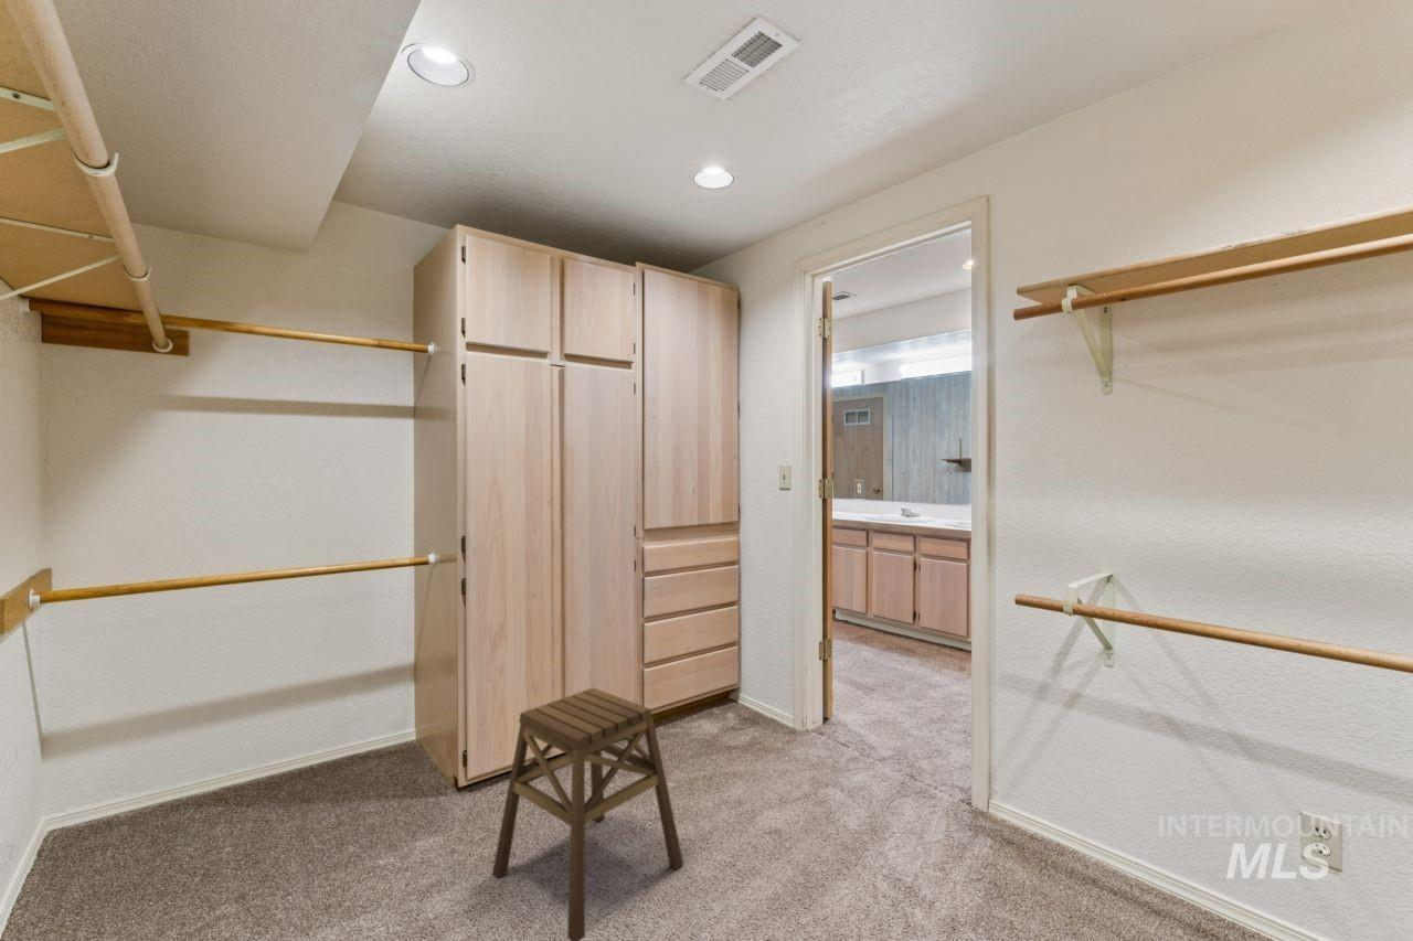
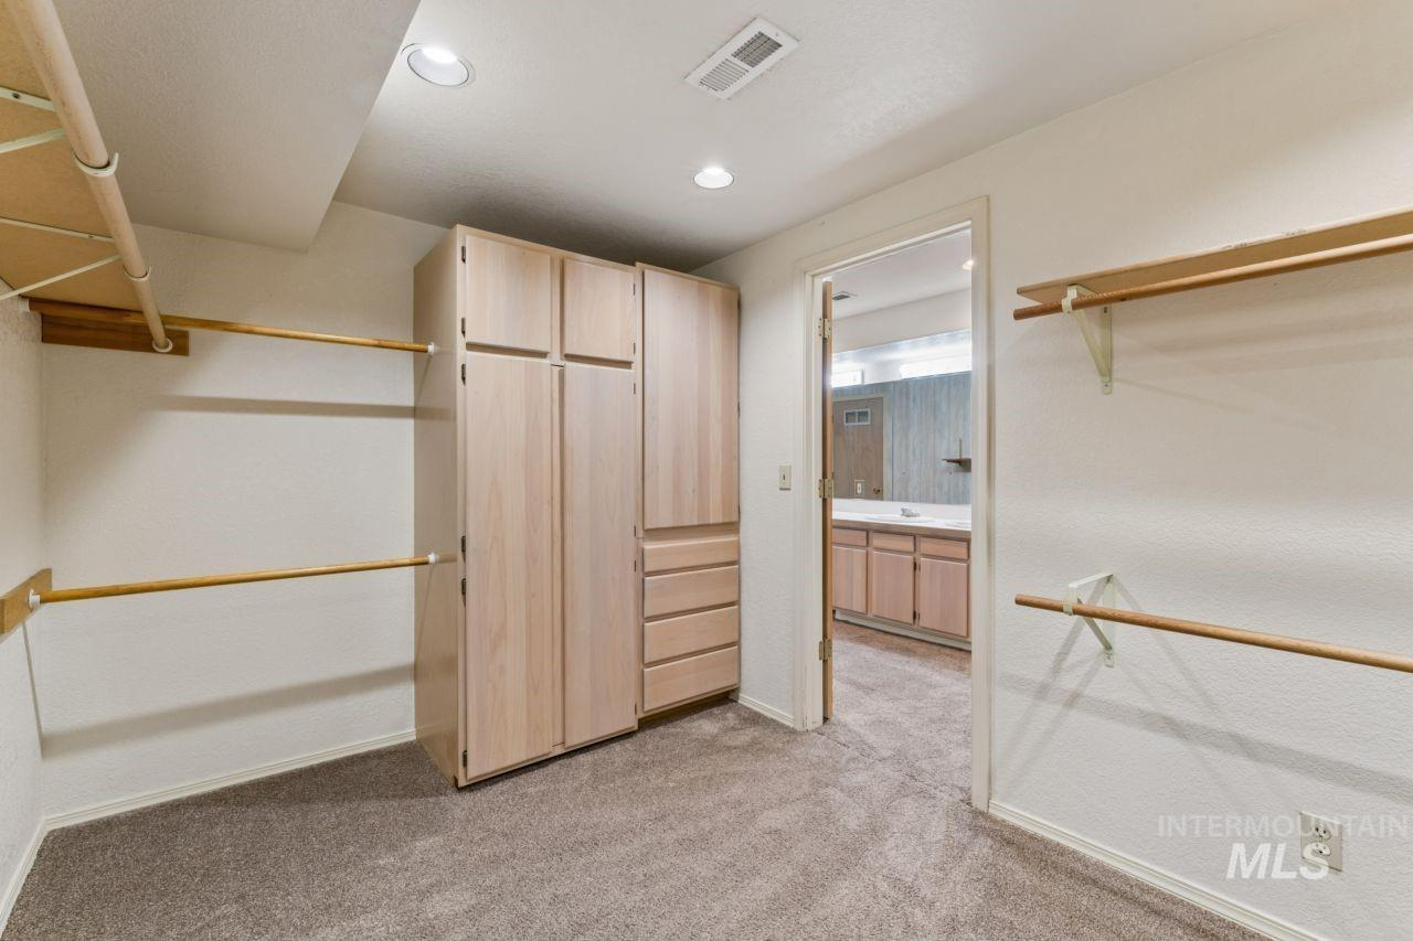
- stool [491,686,684,941]
